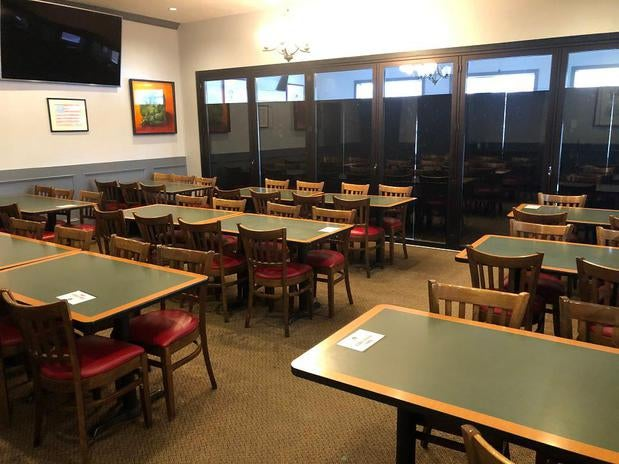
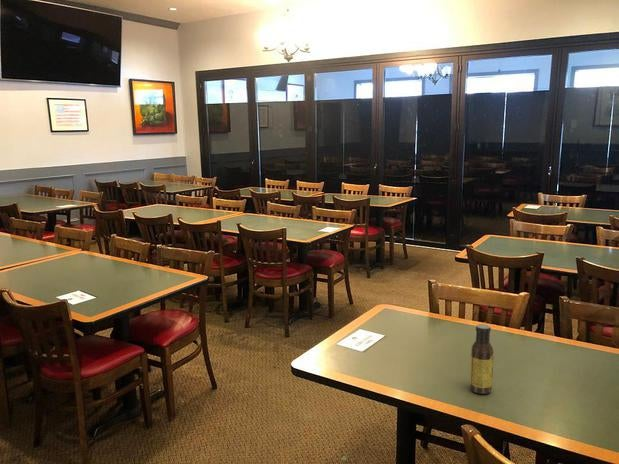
+ sauce bottle [469,323,494,395]
